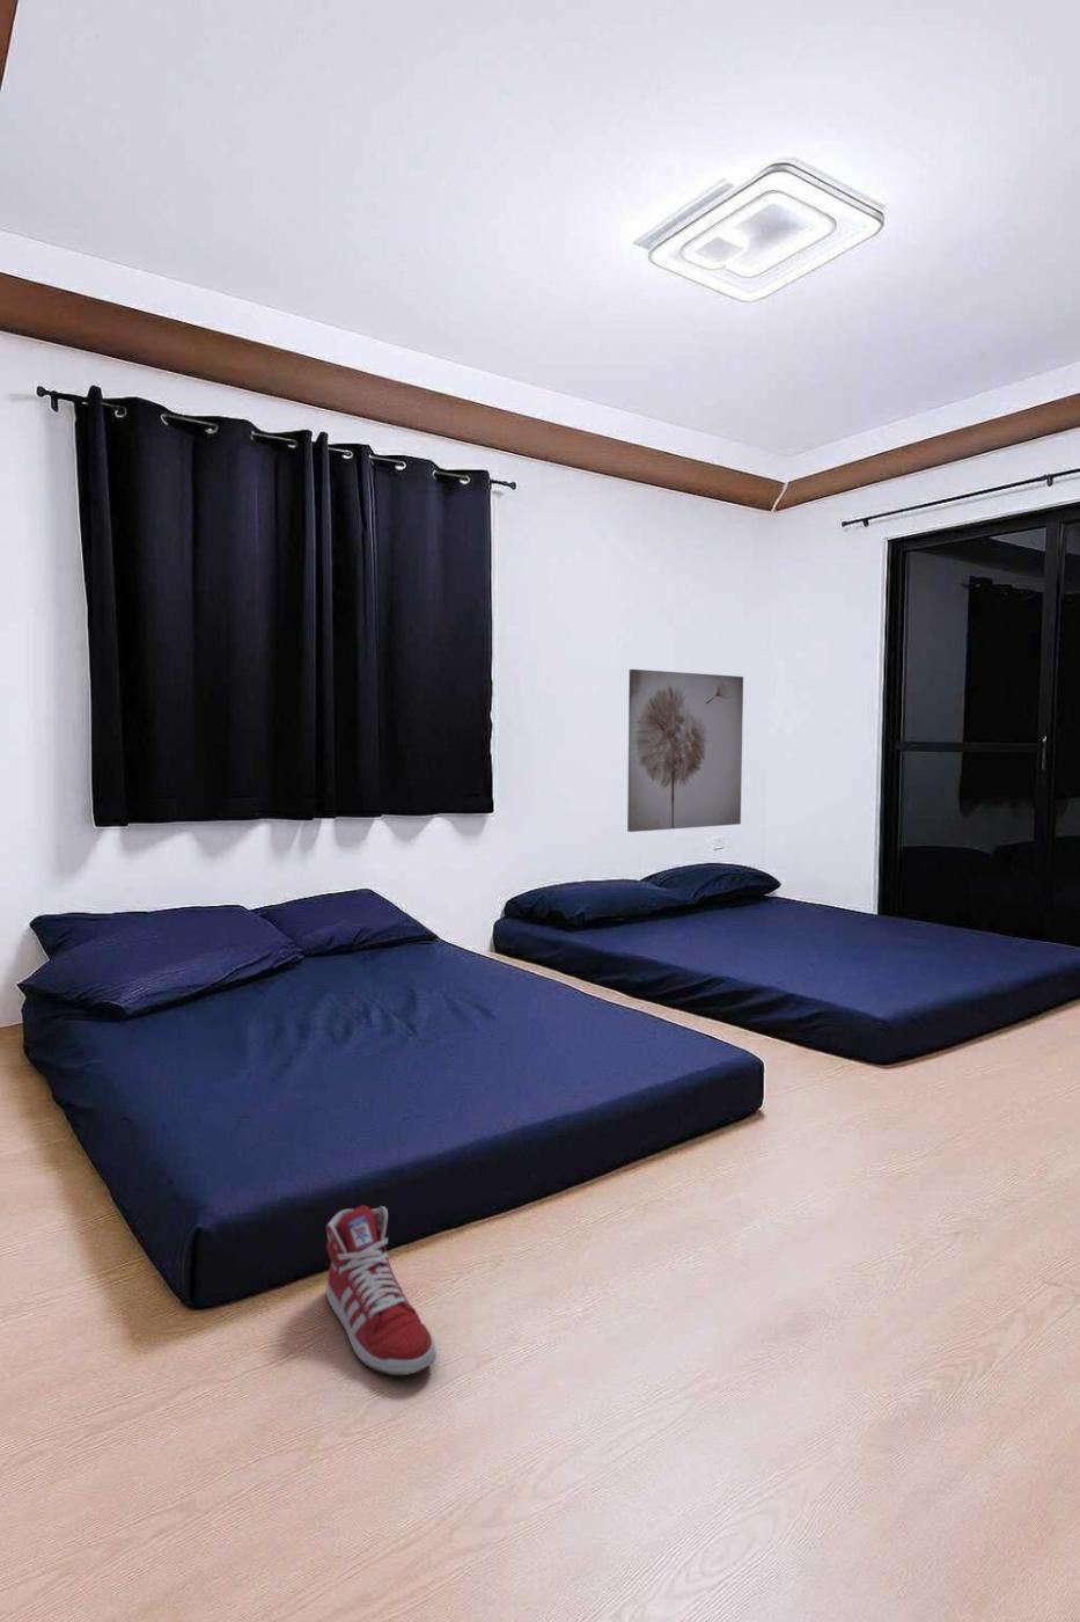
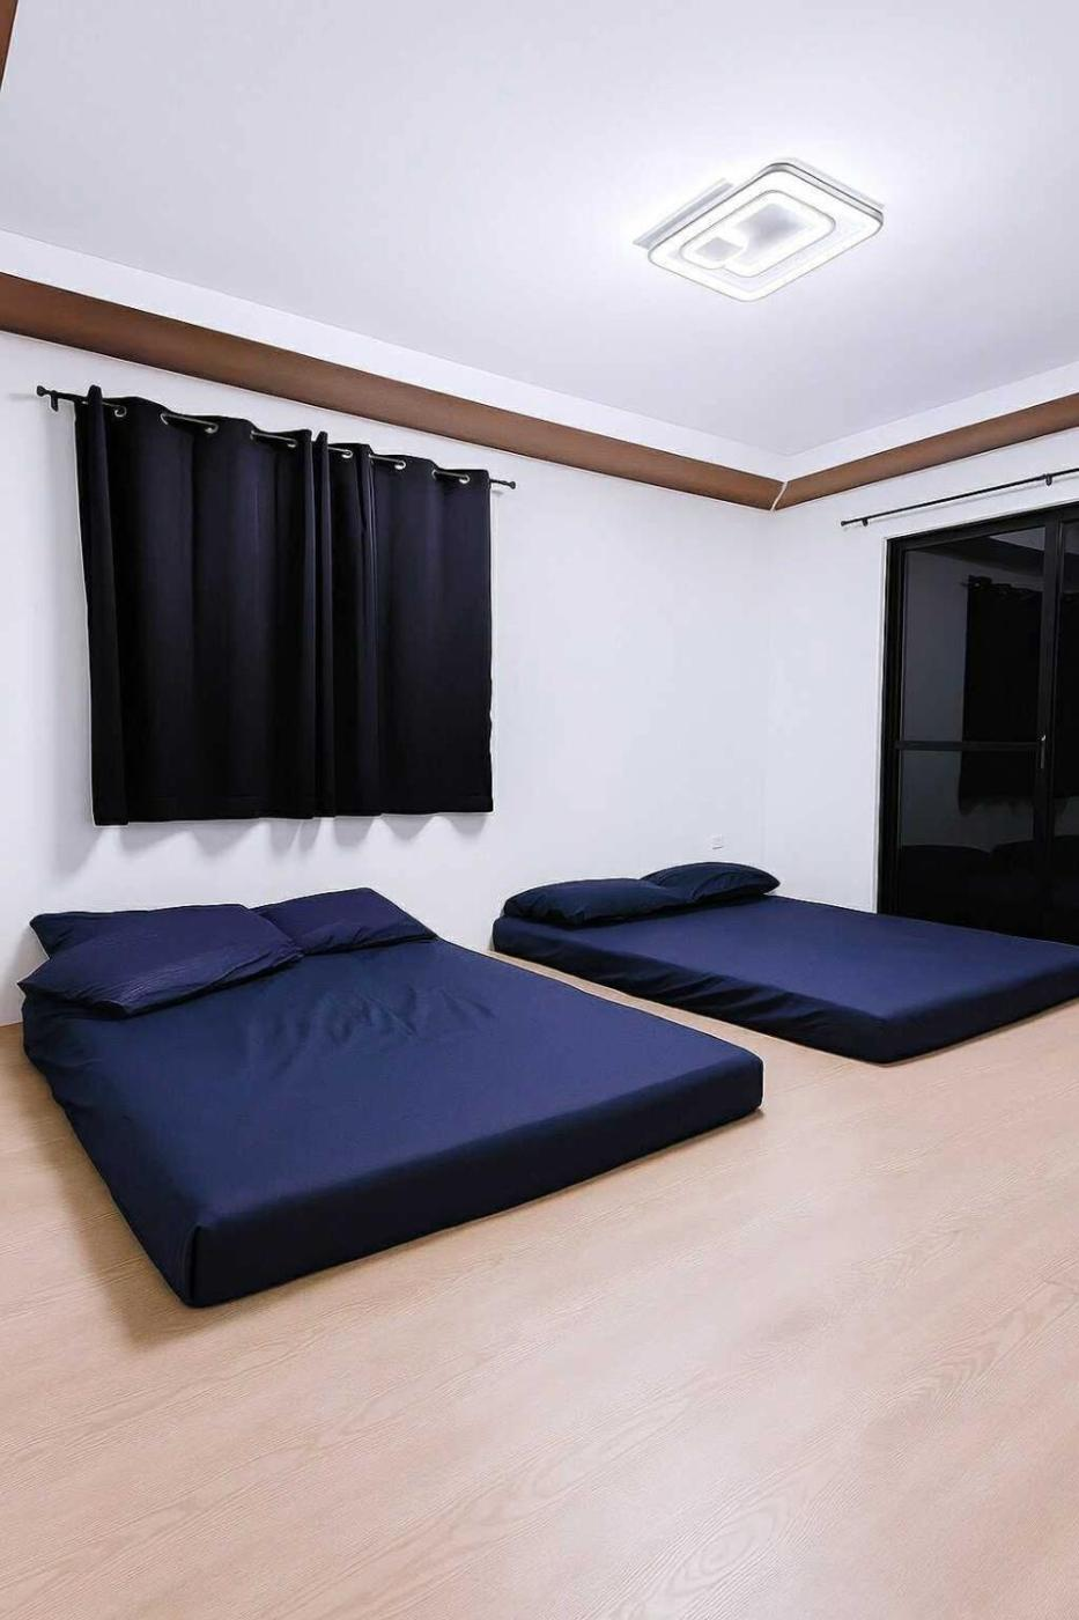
- sneaker [325,1205,438,1376]
- wall art [627,668,745,833]
